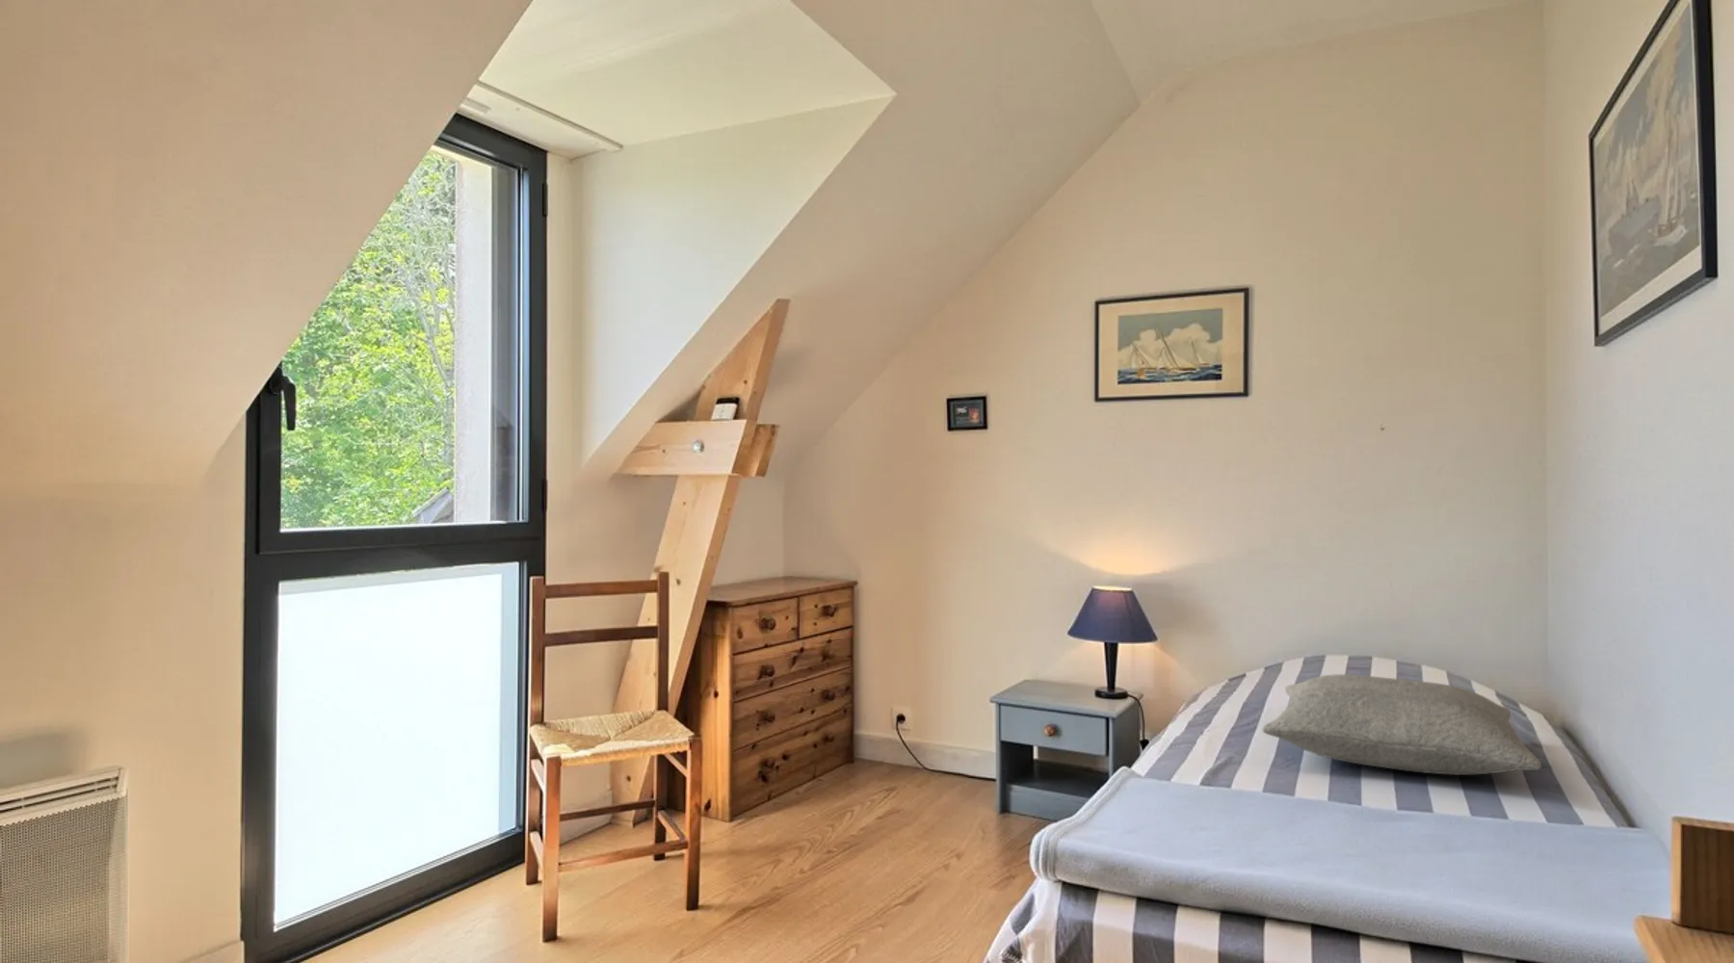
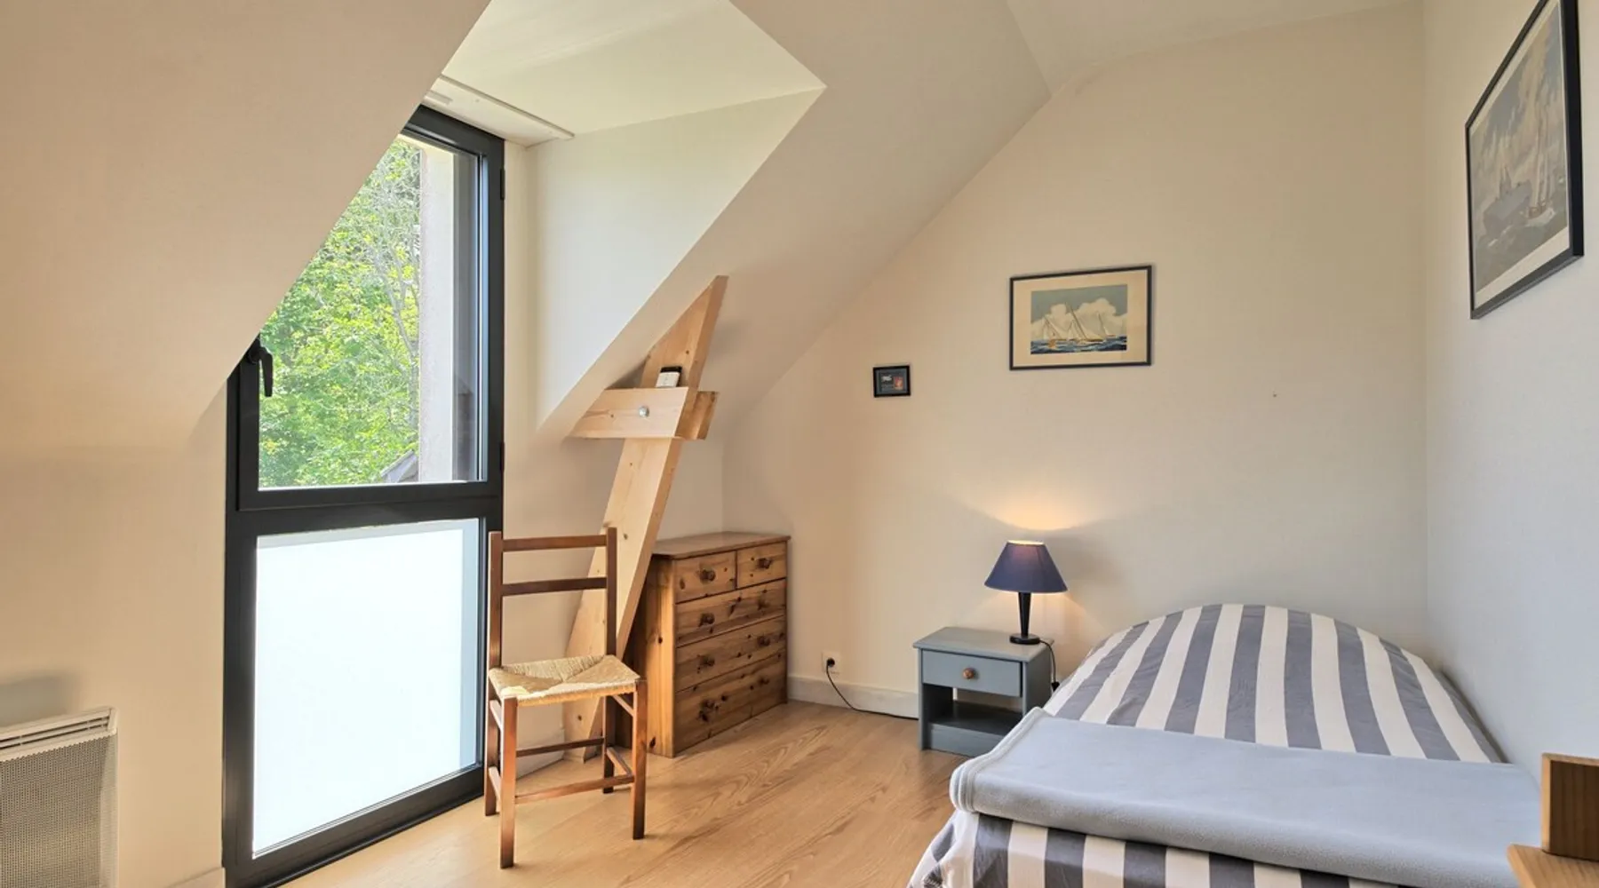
- pillow [1261,674,1542,776]
